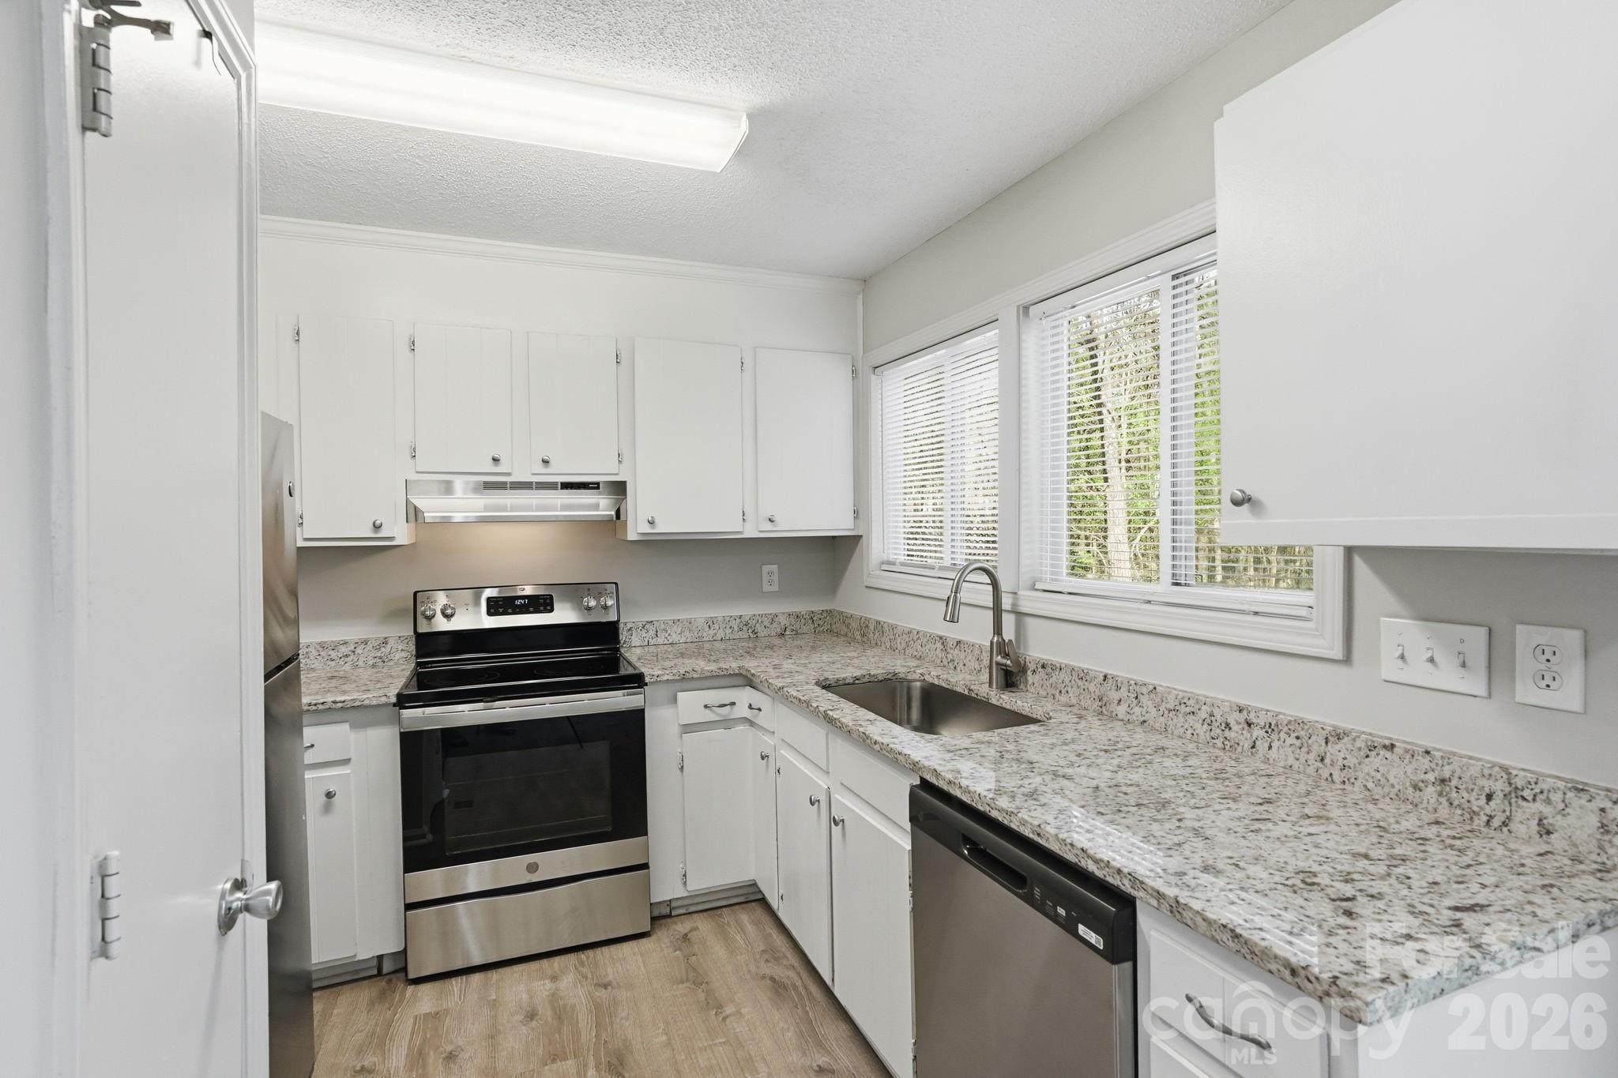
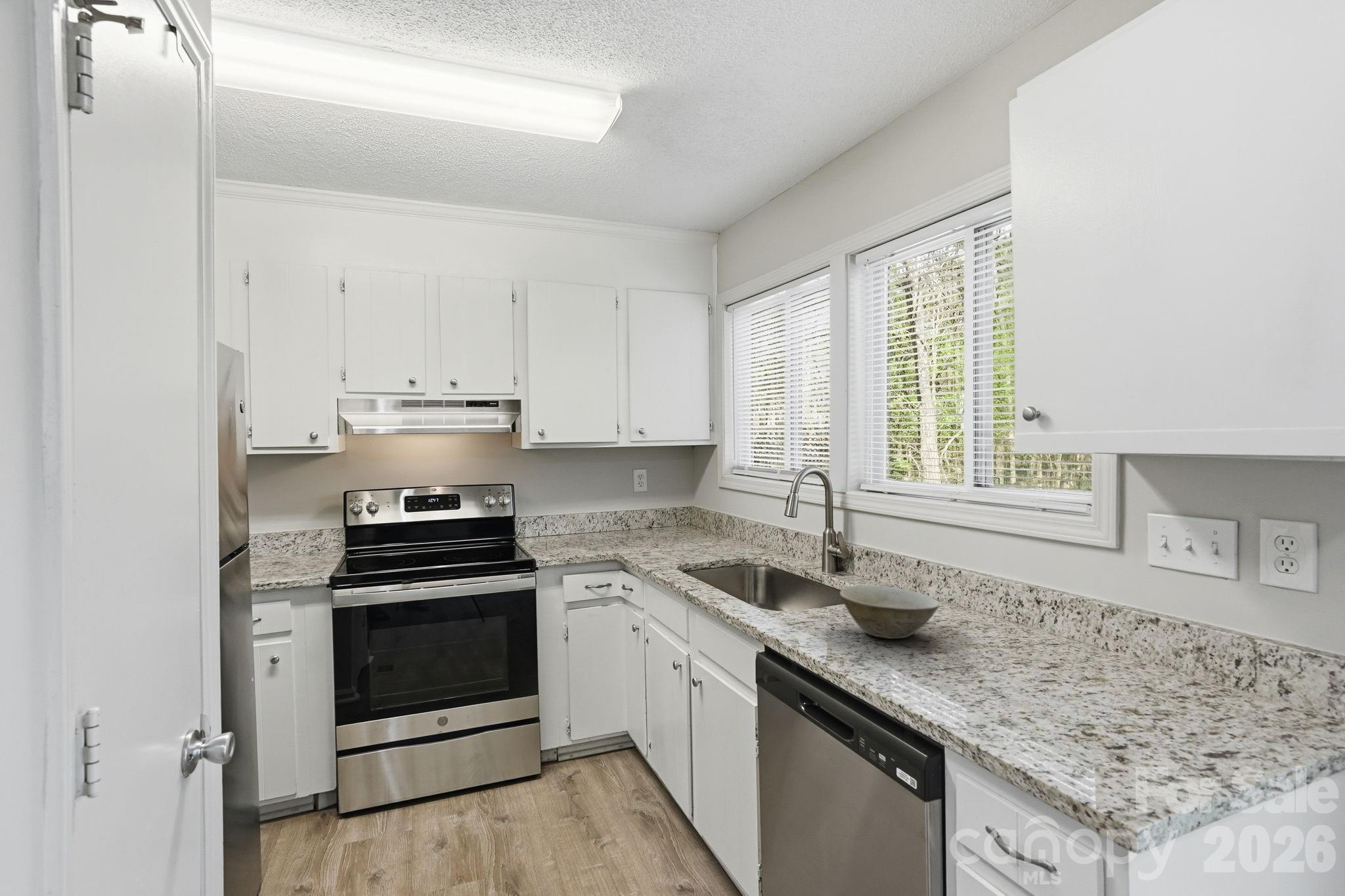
+ bowl [839,585,940,639]
